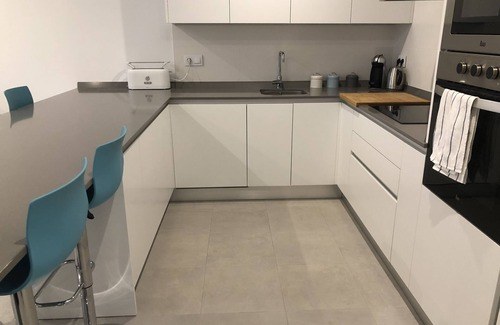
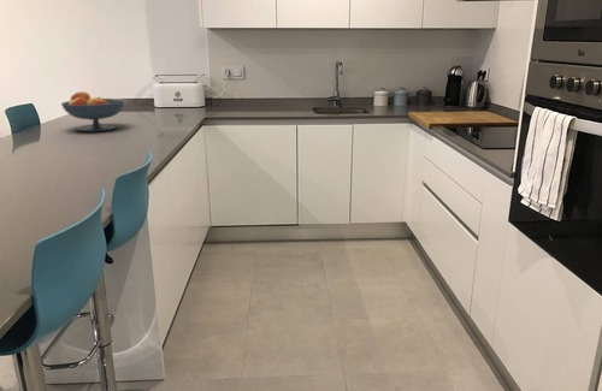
+ fruit bowl [60,90,125,132]
